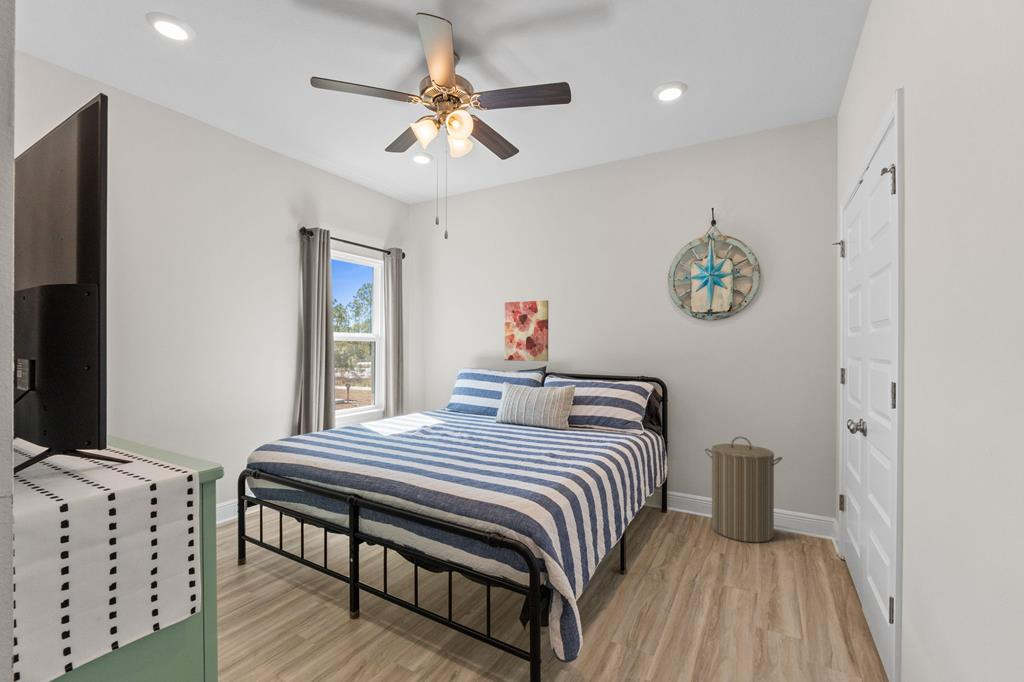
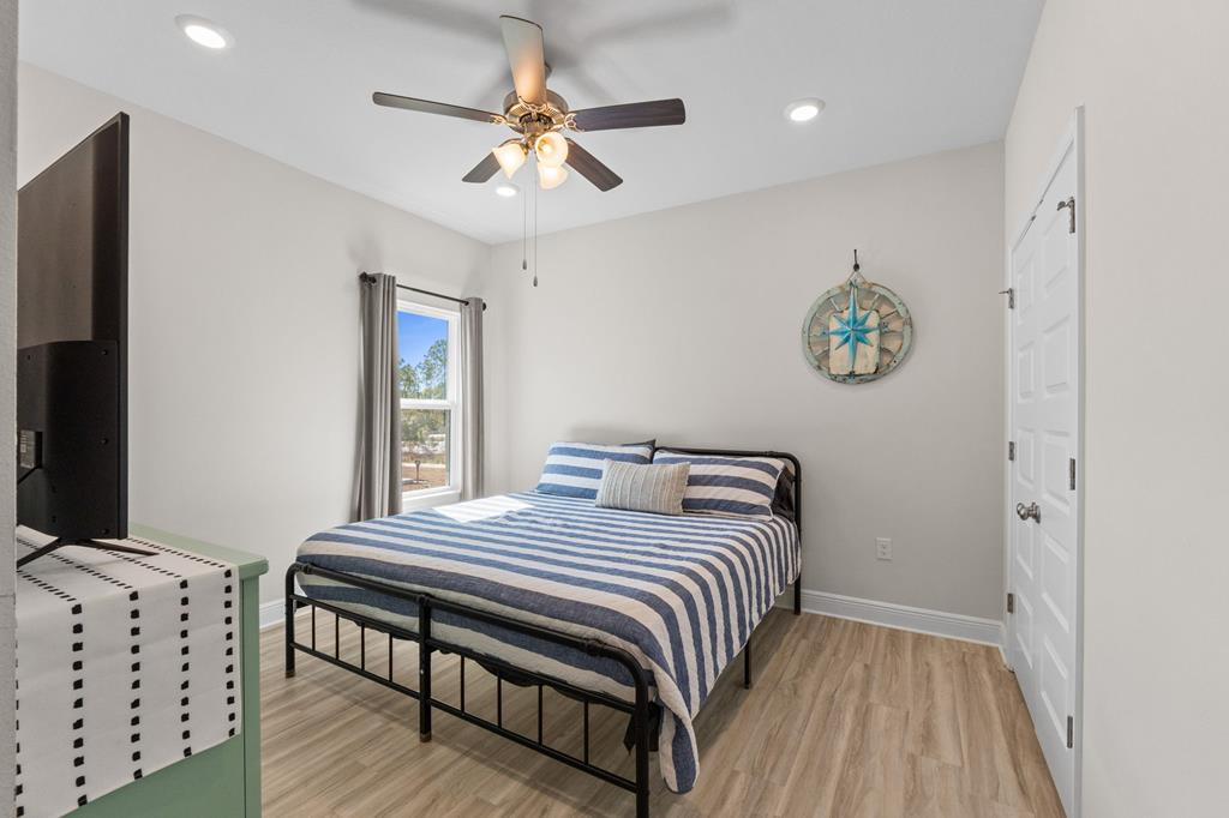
- wall art [504,300,549,362]
- laundry hamper [704,436,783,544]
